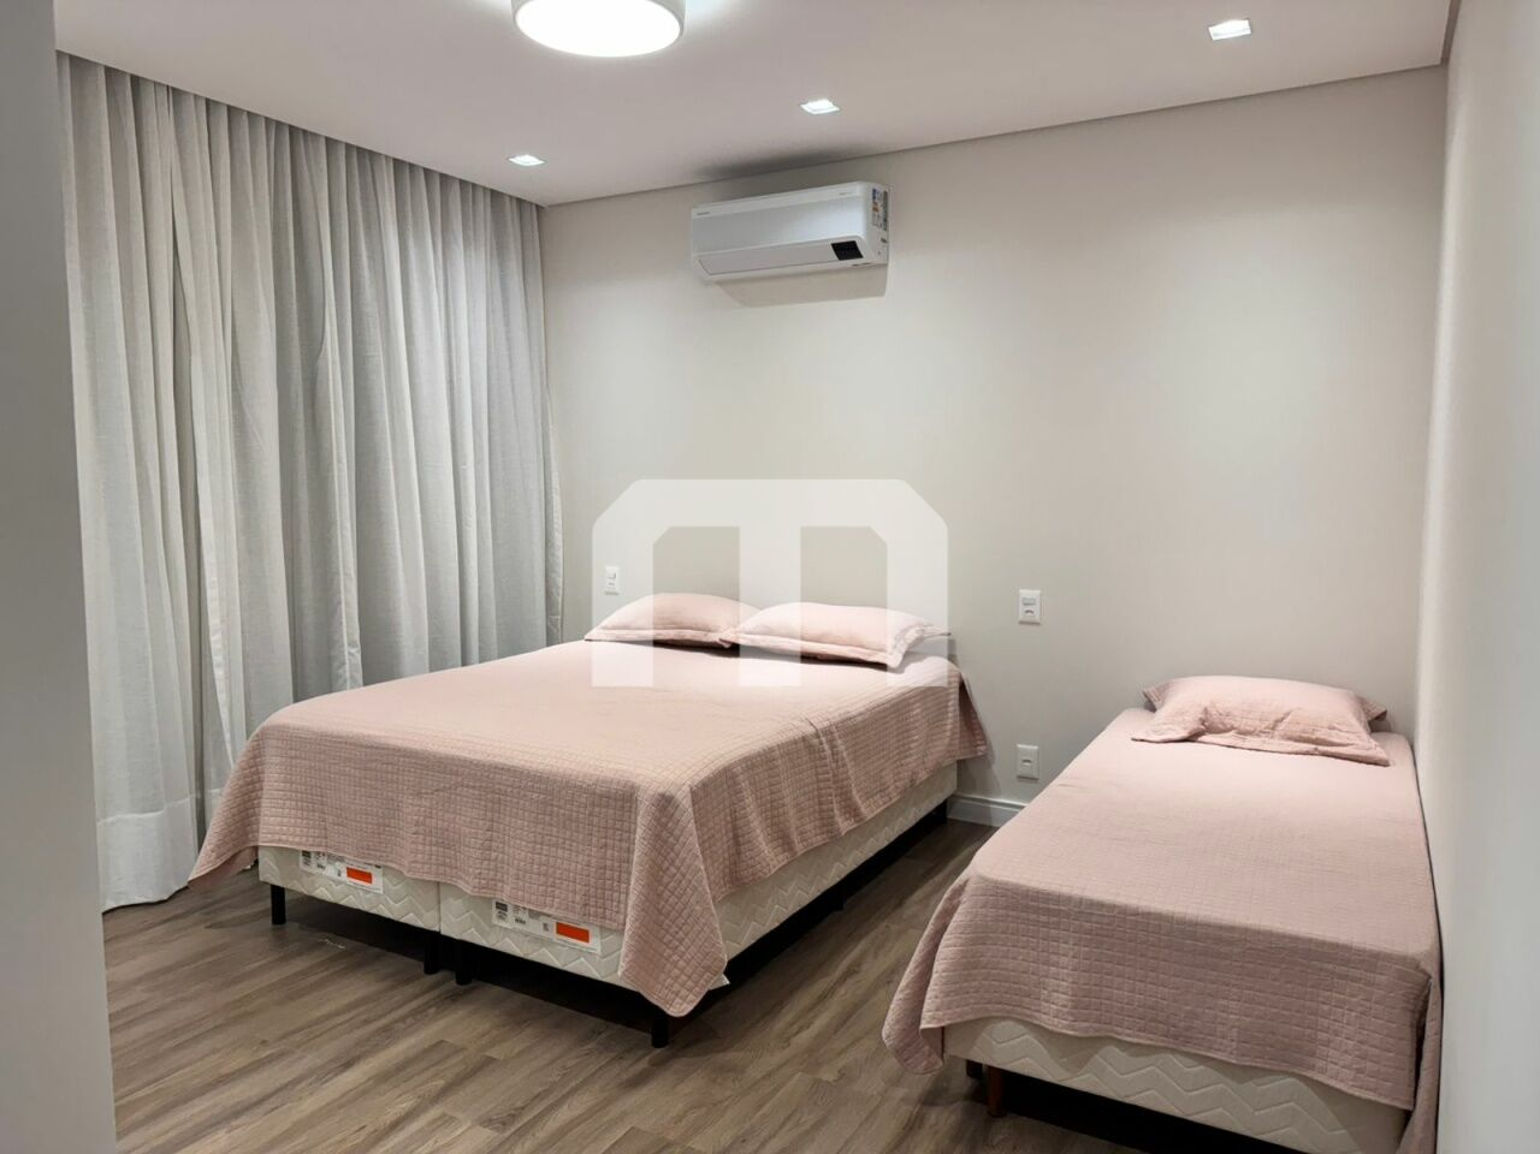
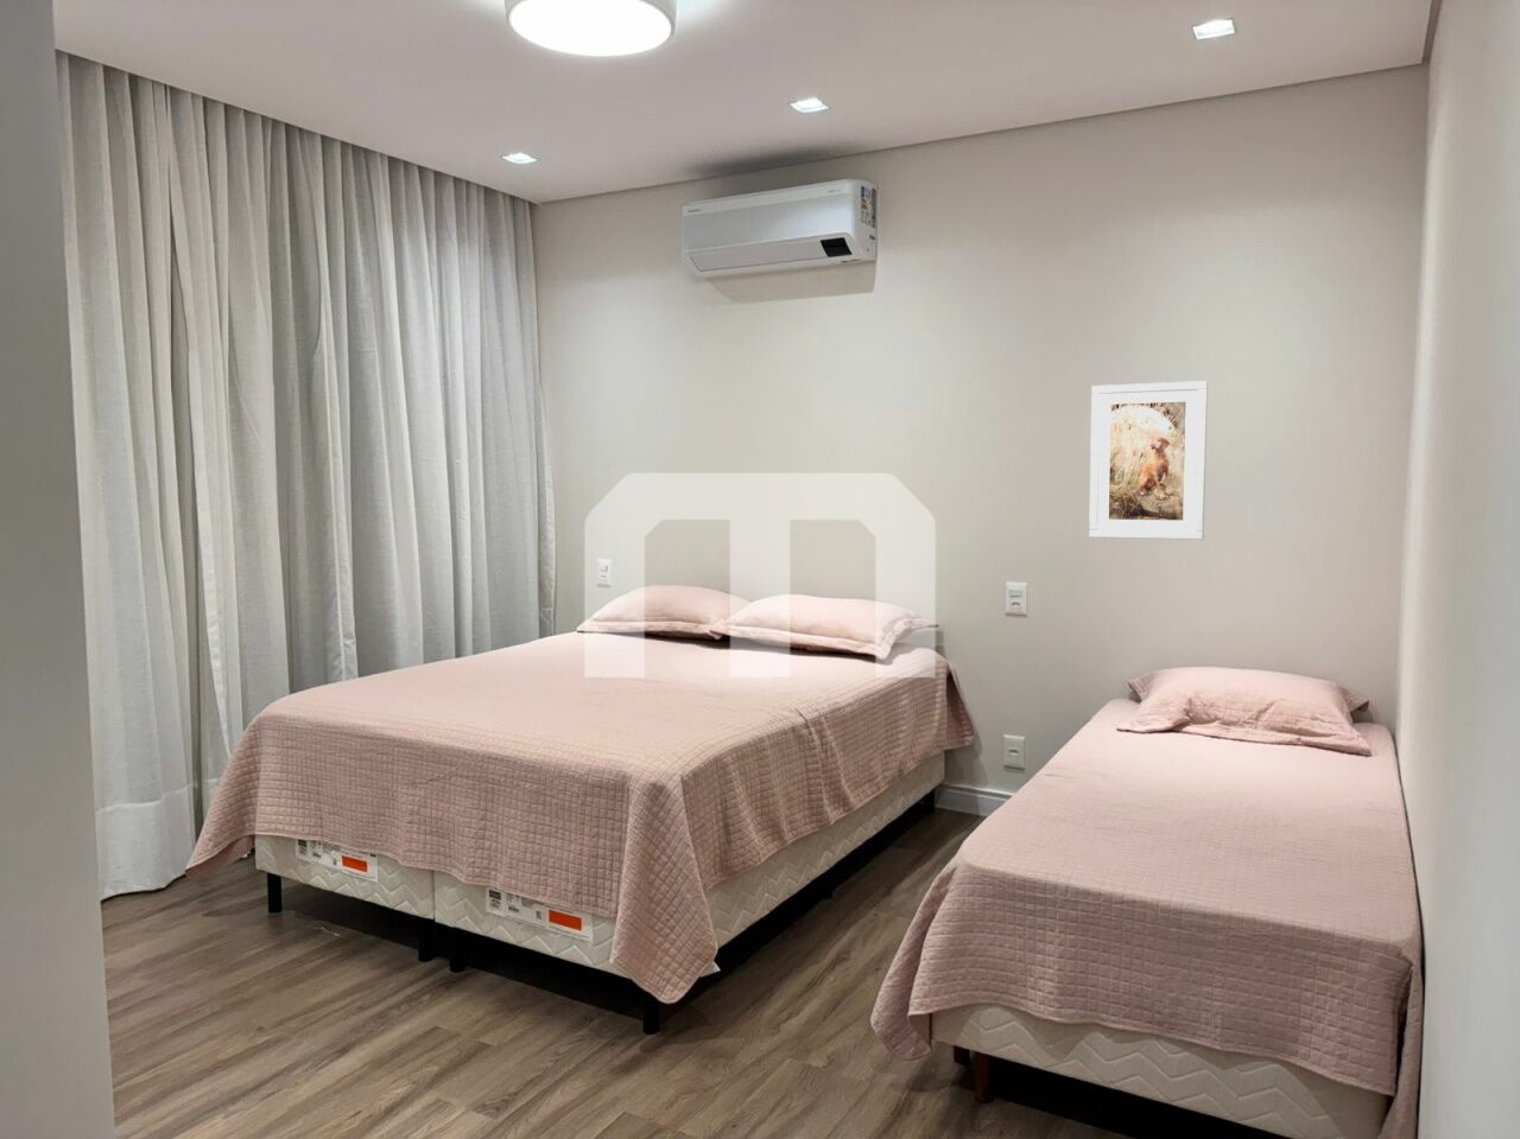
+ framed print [1088,379,1209,541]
